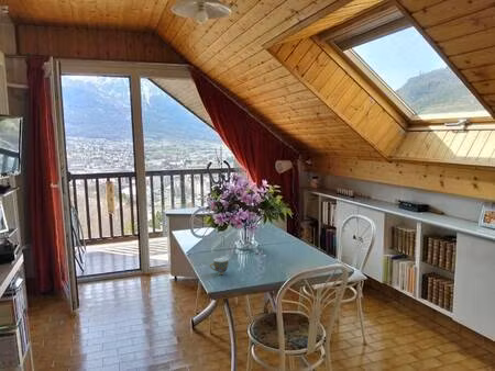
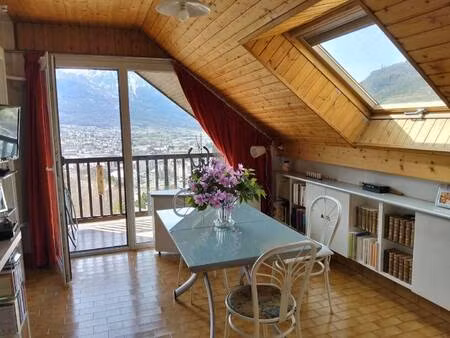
- teacup [209,256,230,276]
